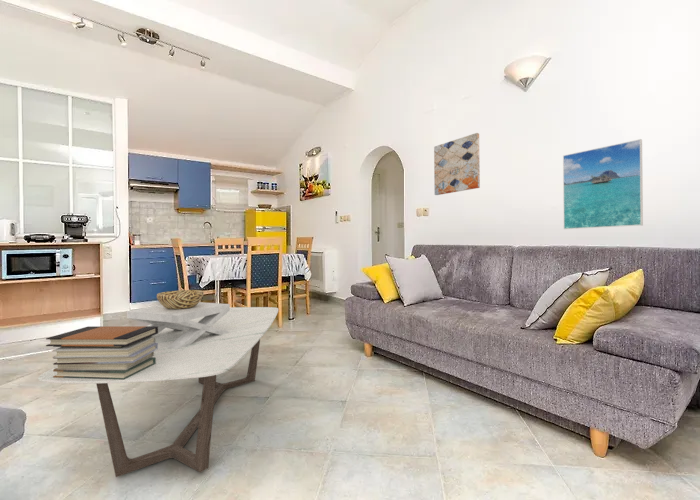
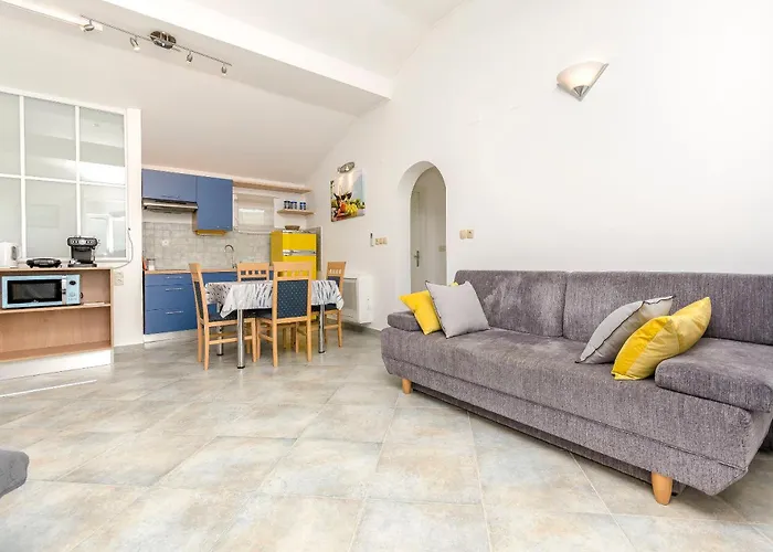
- book stack [45,325,158,380]
- coffee table [37,306,279,478]
- decorative bowl [126,289,231,349]
- wall art [433,132,481,196]
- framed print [562,138,644,230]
